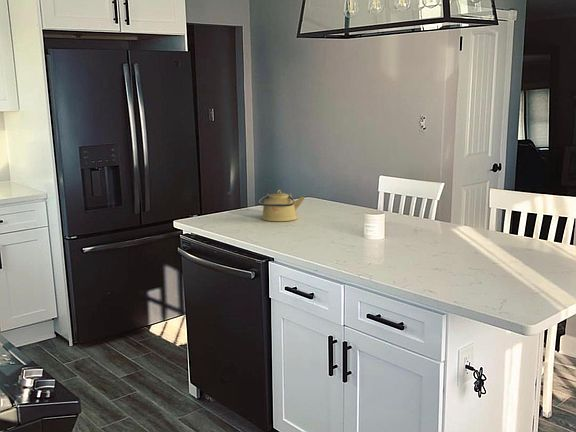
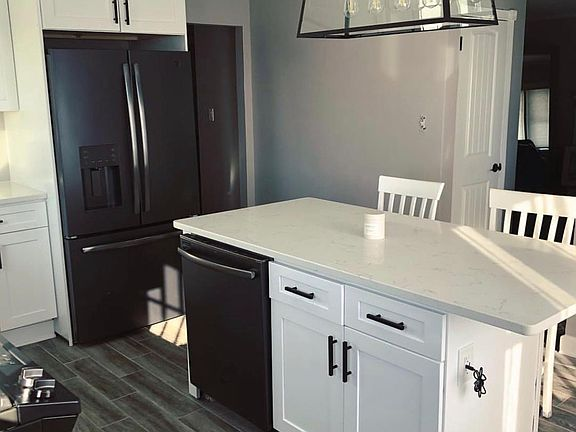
- kettle [258,189,306,222]
